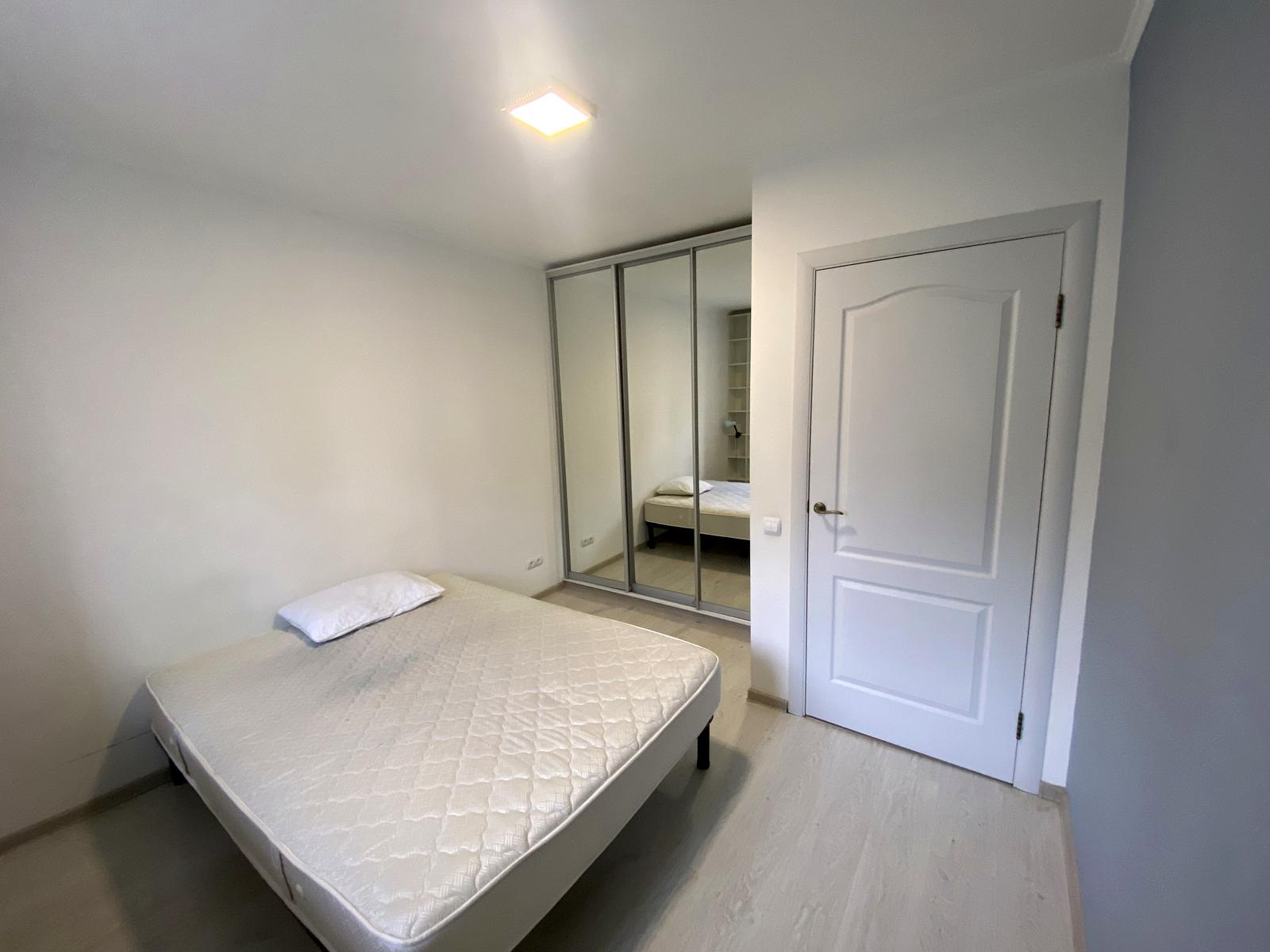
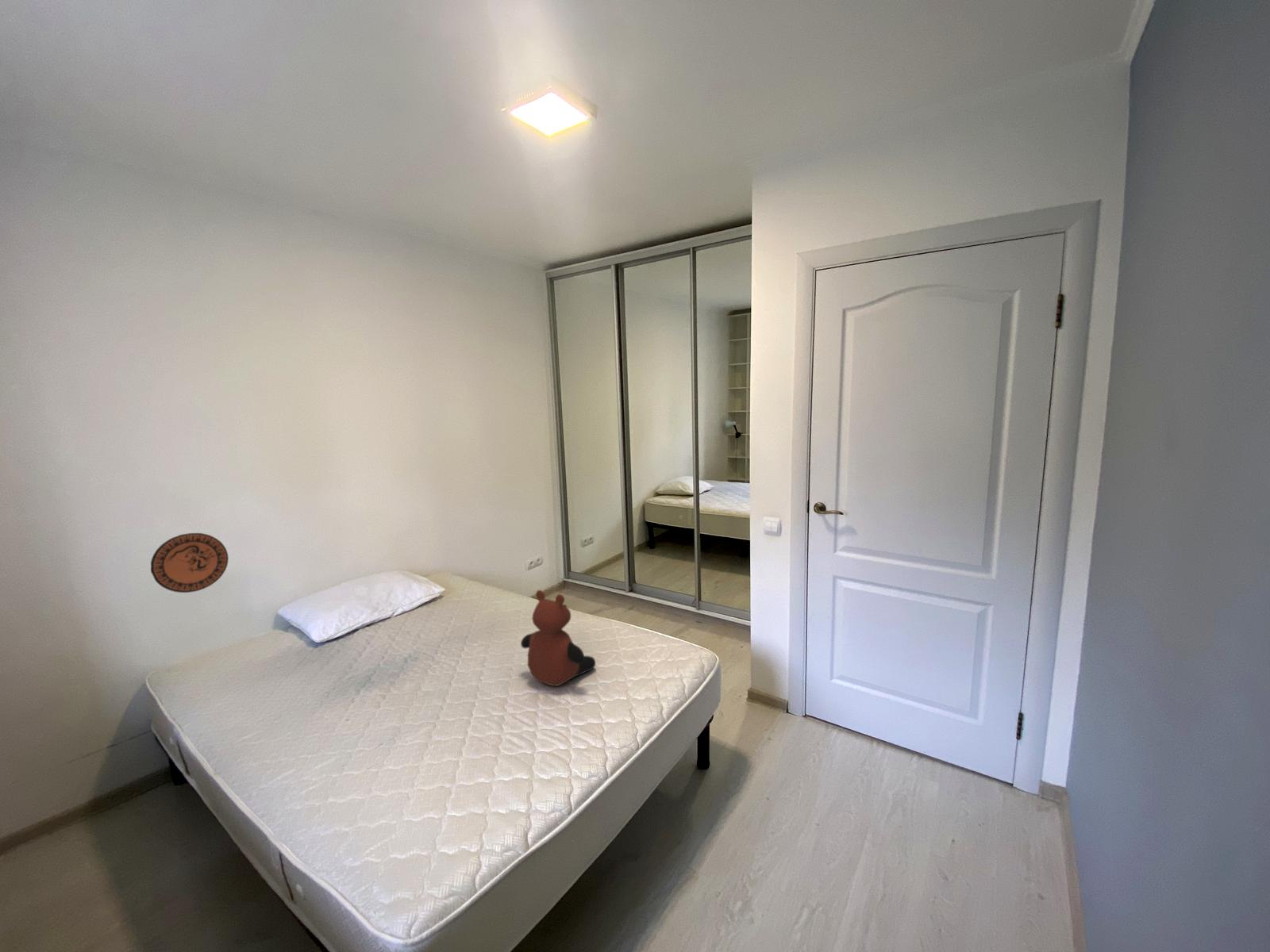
+ teddy bear [520,589,596,687]
+ decorative plate [150,532,229,593]
